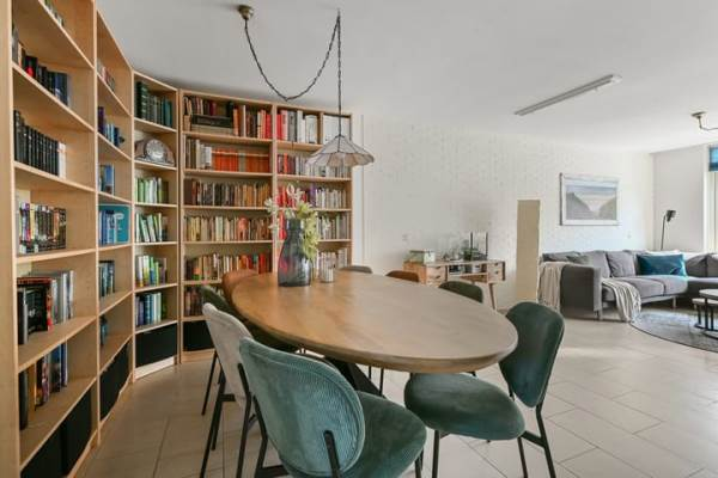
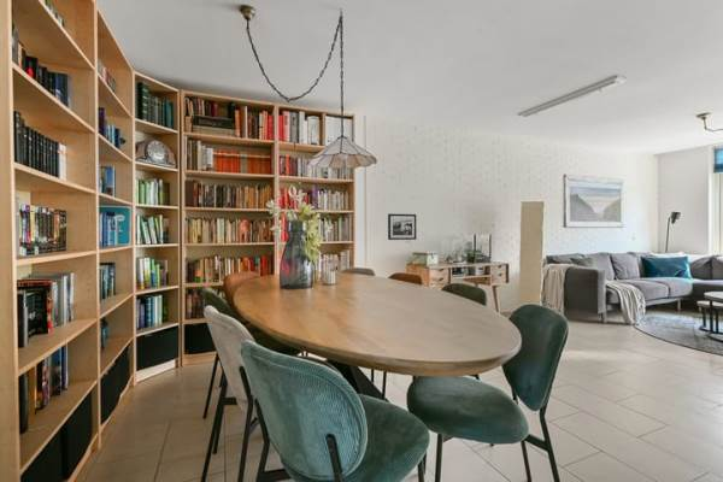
+ picture frame [387,213,417,241]
